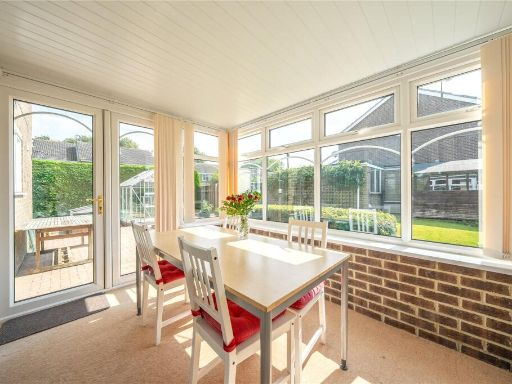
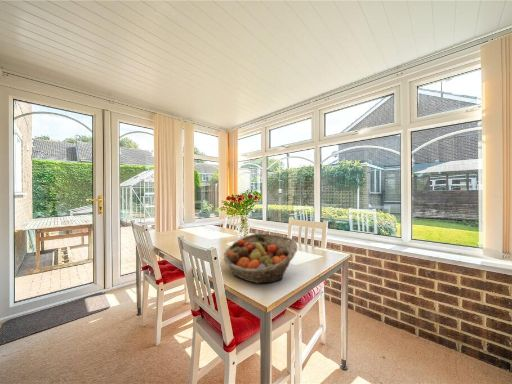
+ fruit basket [222,233,298,284]
